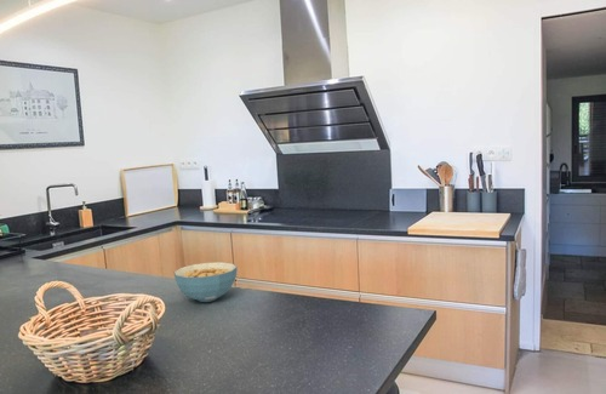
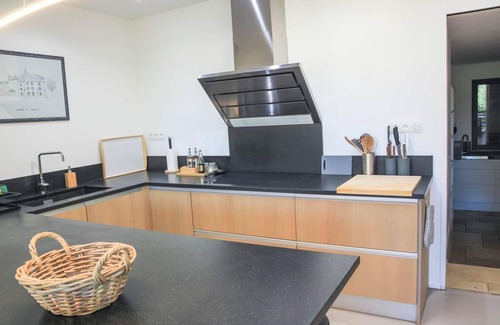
- cereal bowl [173,261,239,303]
